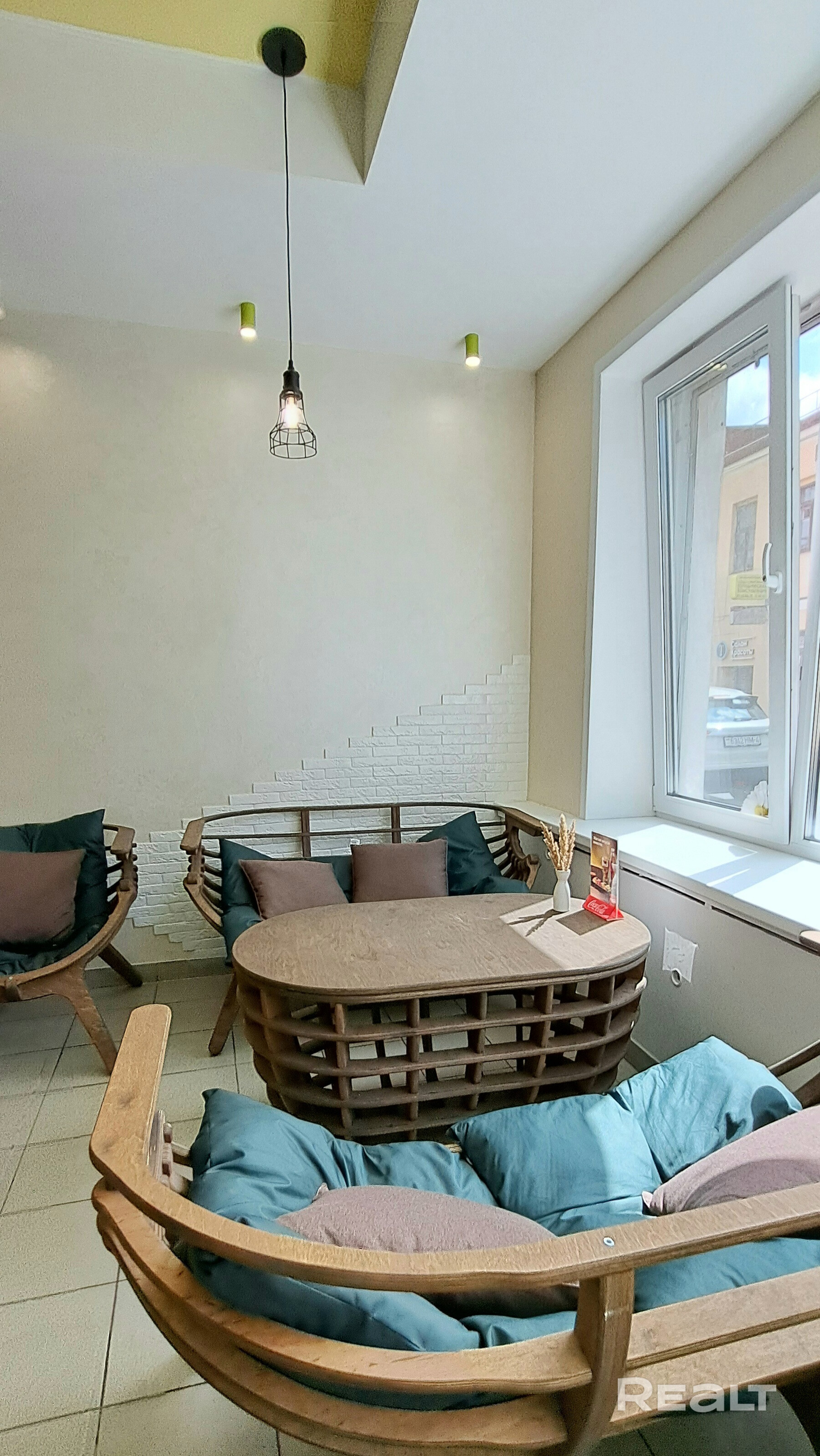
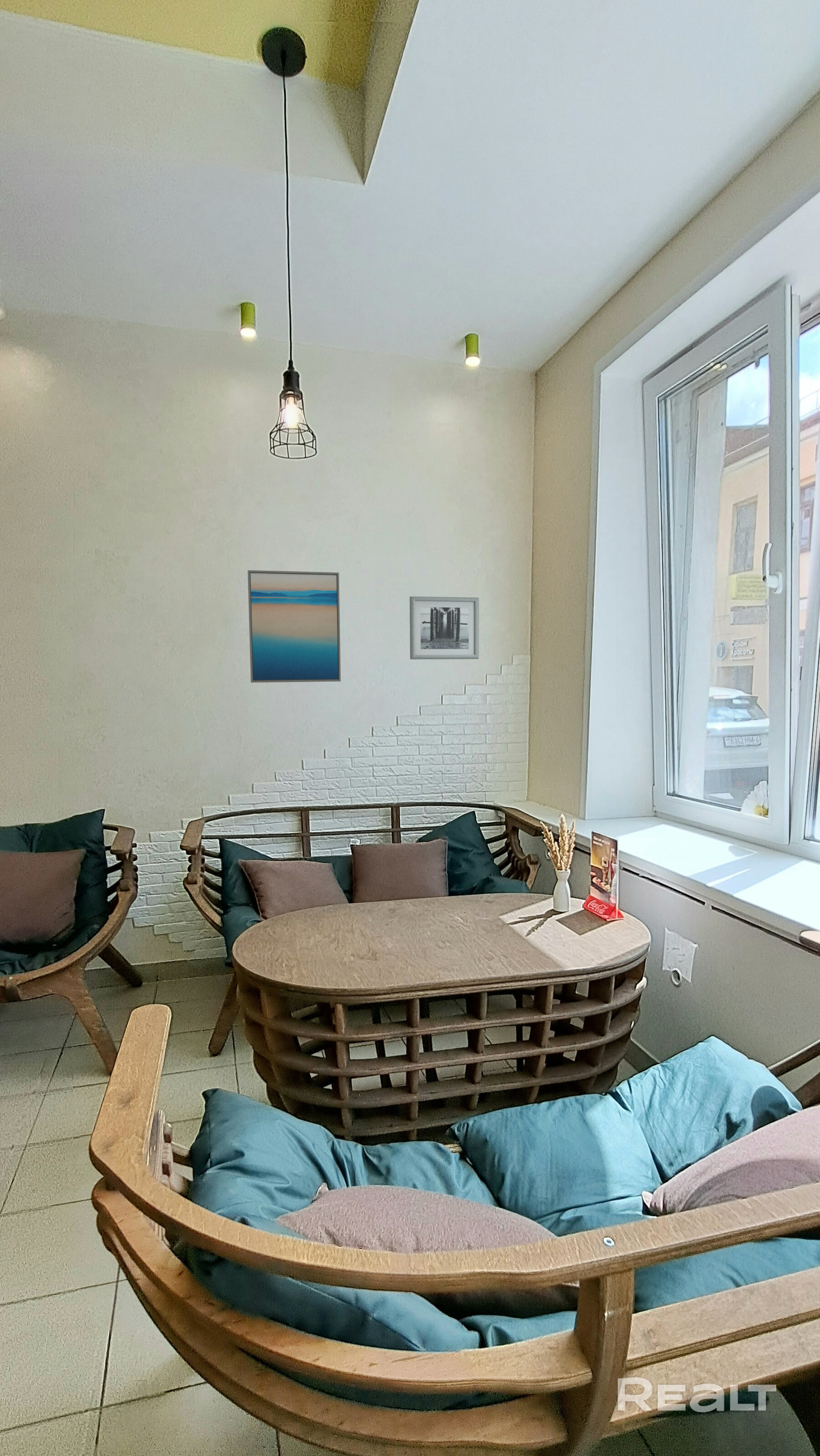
+ wall art [409,596,479,660]
+ wall art [247,570,341,683]
